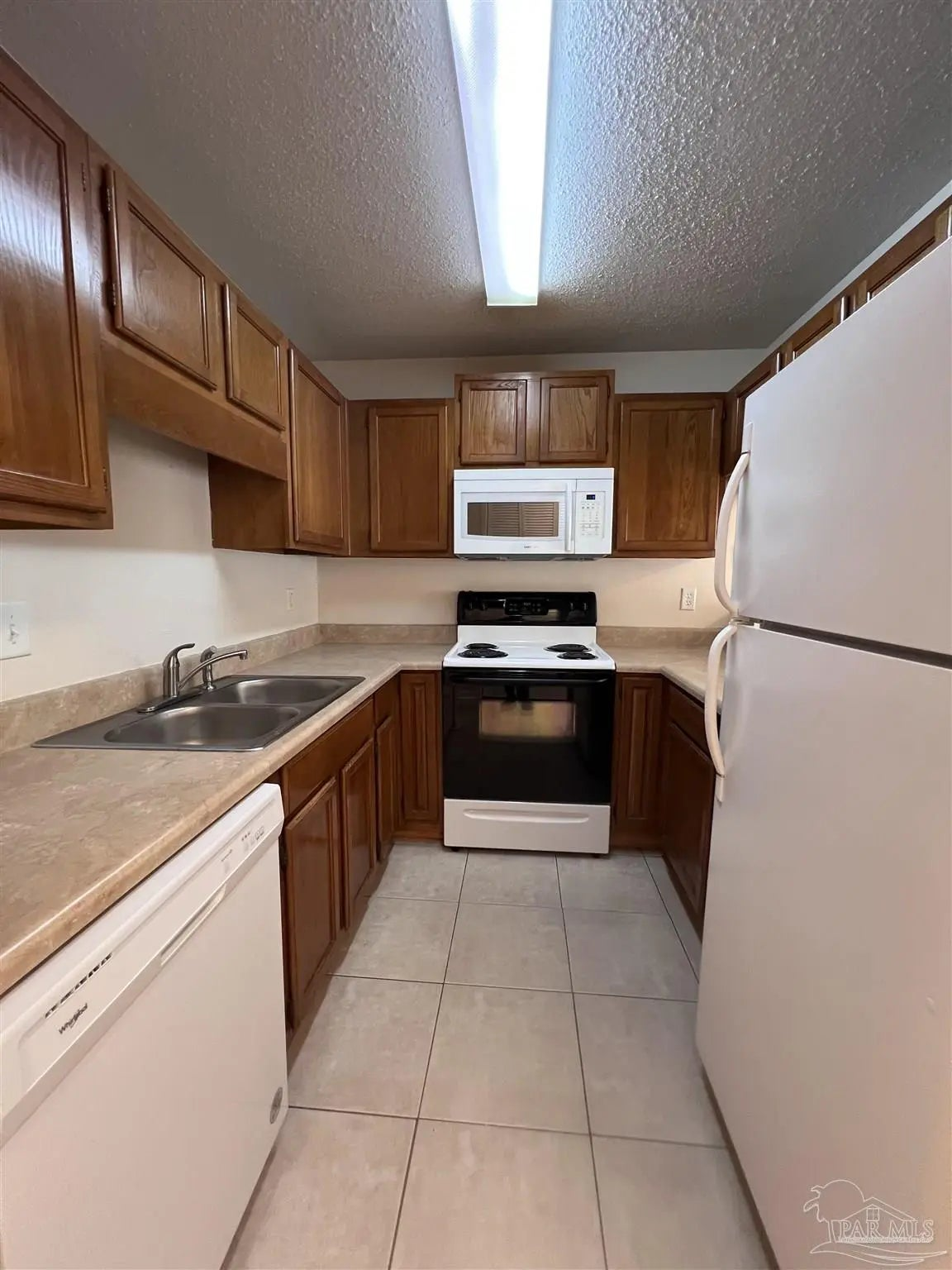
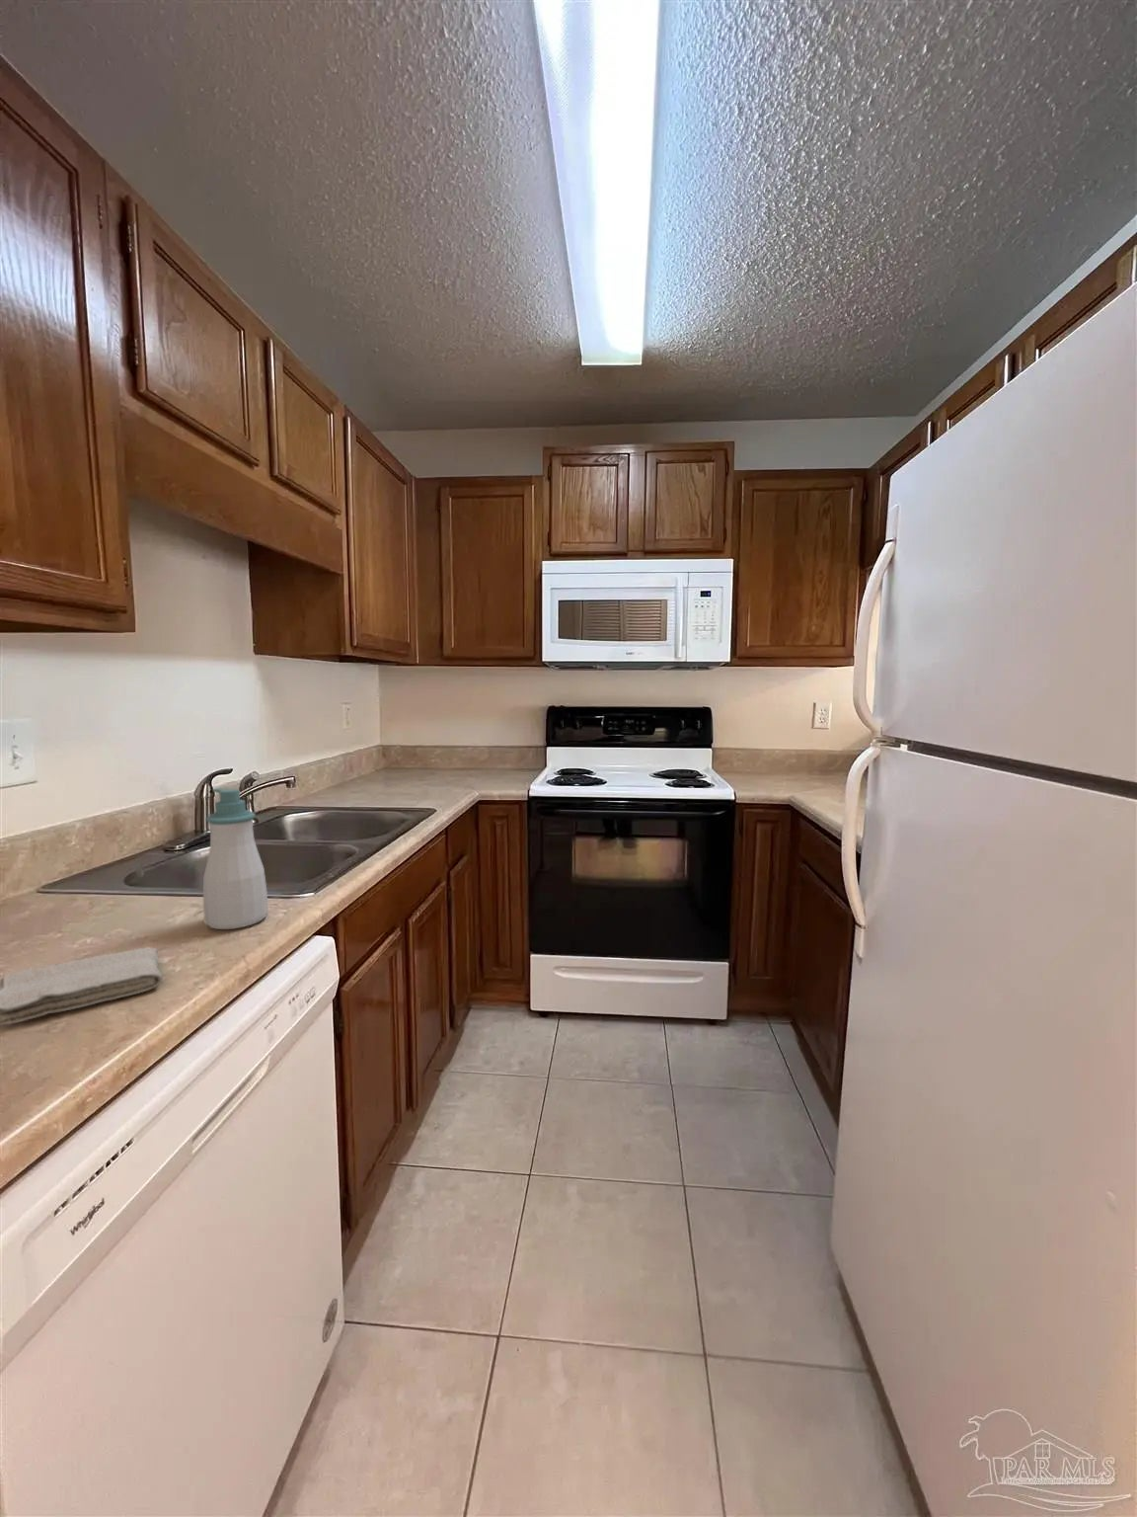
+ washcloth [0,946,164,1026]
+ soap bottle [202,787,270,931]
